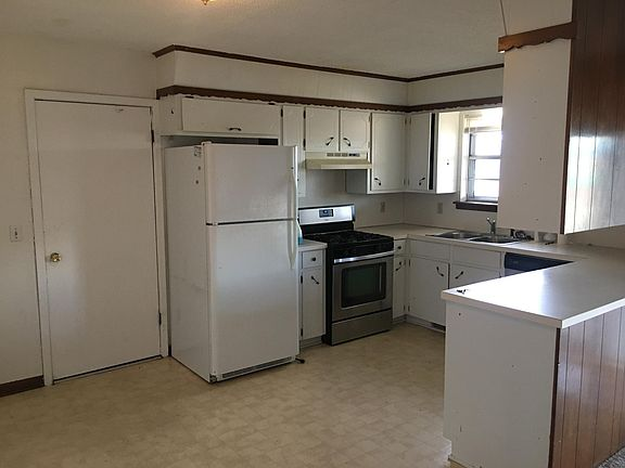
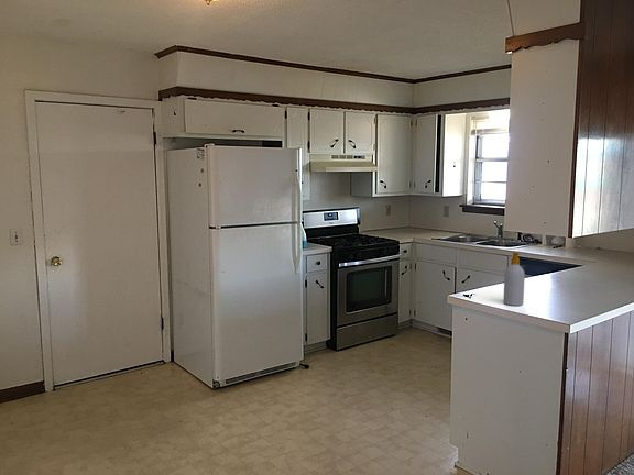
+ soap bottle [502,251,526,307]
